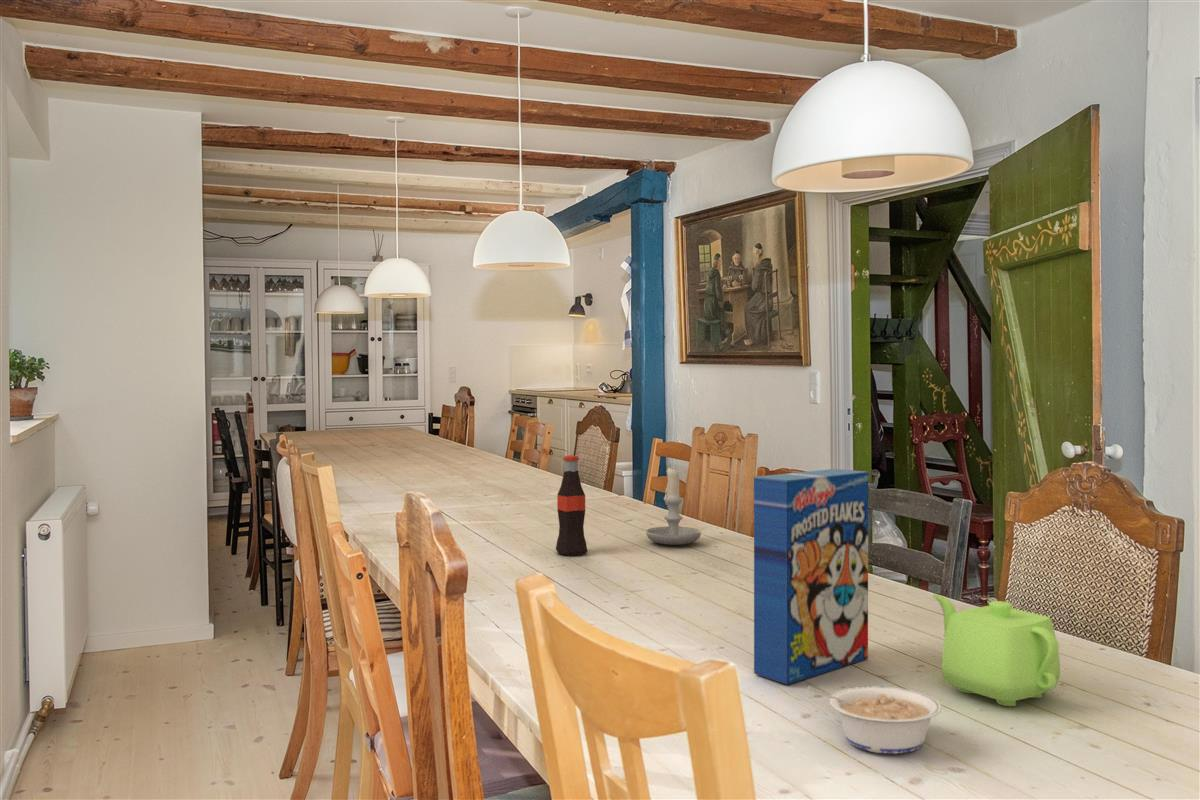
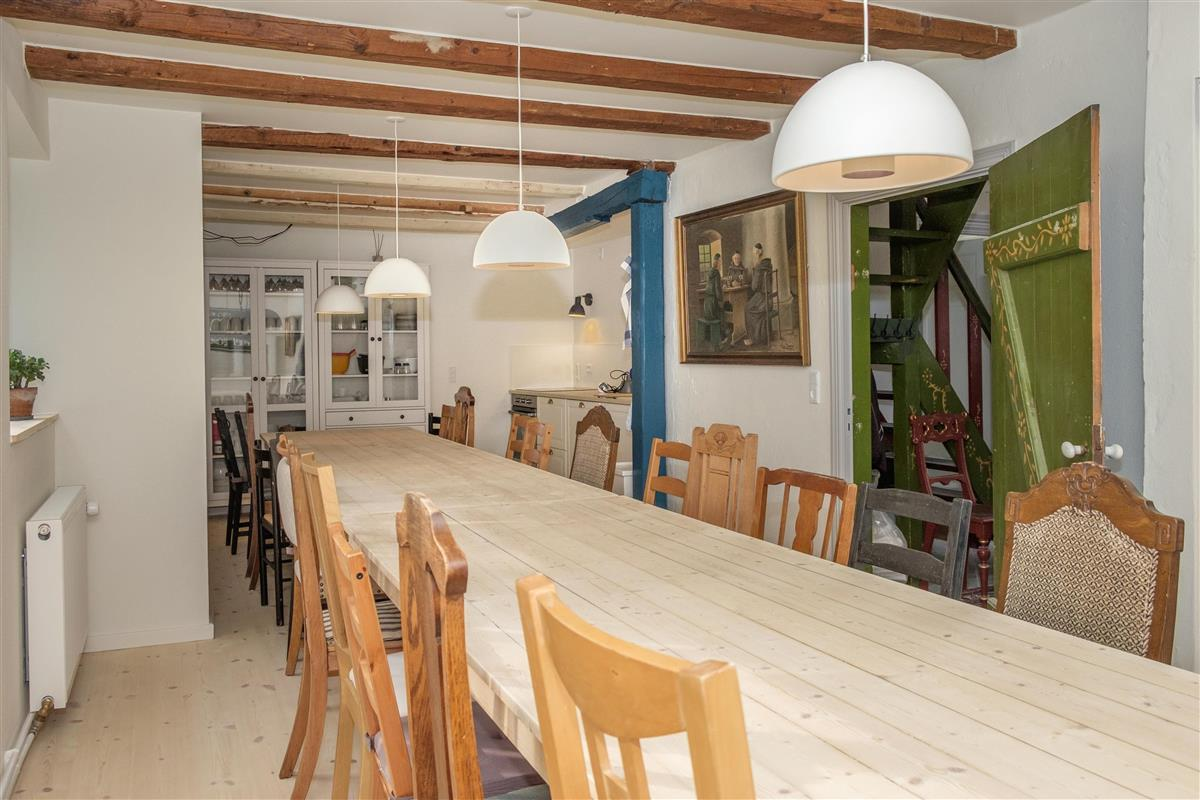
- teapot [932,593,1061,707]
- legume [806,685,942,755]
- candle [645,465,702,546]
- cereal box [753,468,869,685]
- bottle [555,454,588,556]
